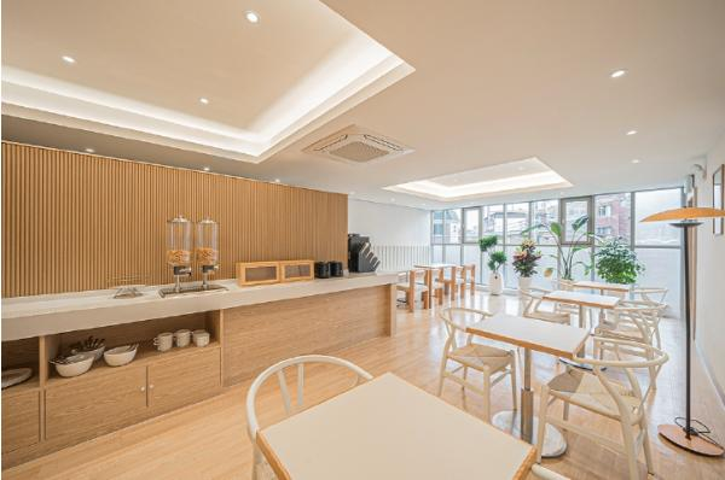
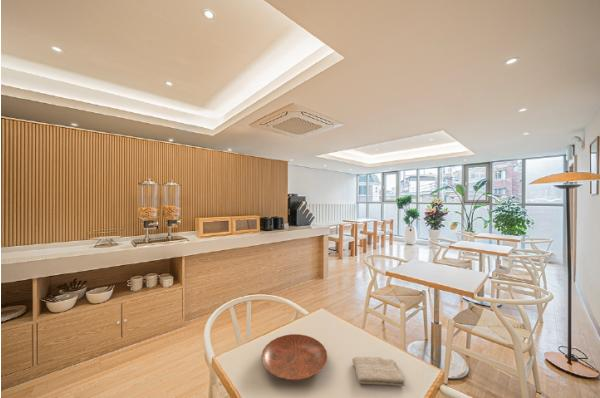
+ washcloth [352,356,406,387]
+ bowl [260,333,328,382]
